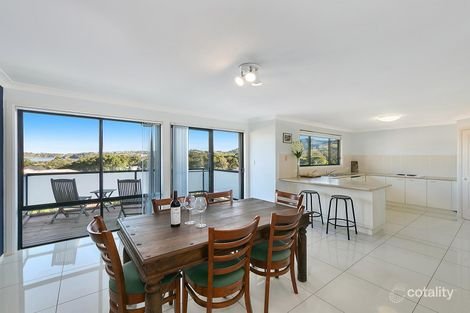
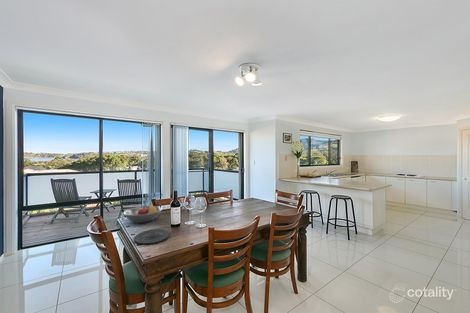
+ fruit bowl [123,203,163,224]
+ plate [133,228,171,246]
